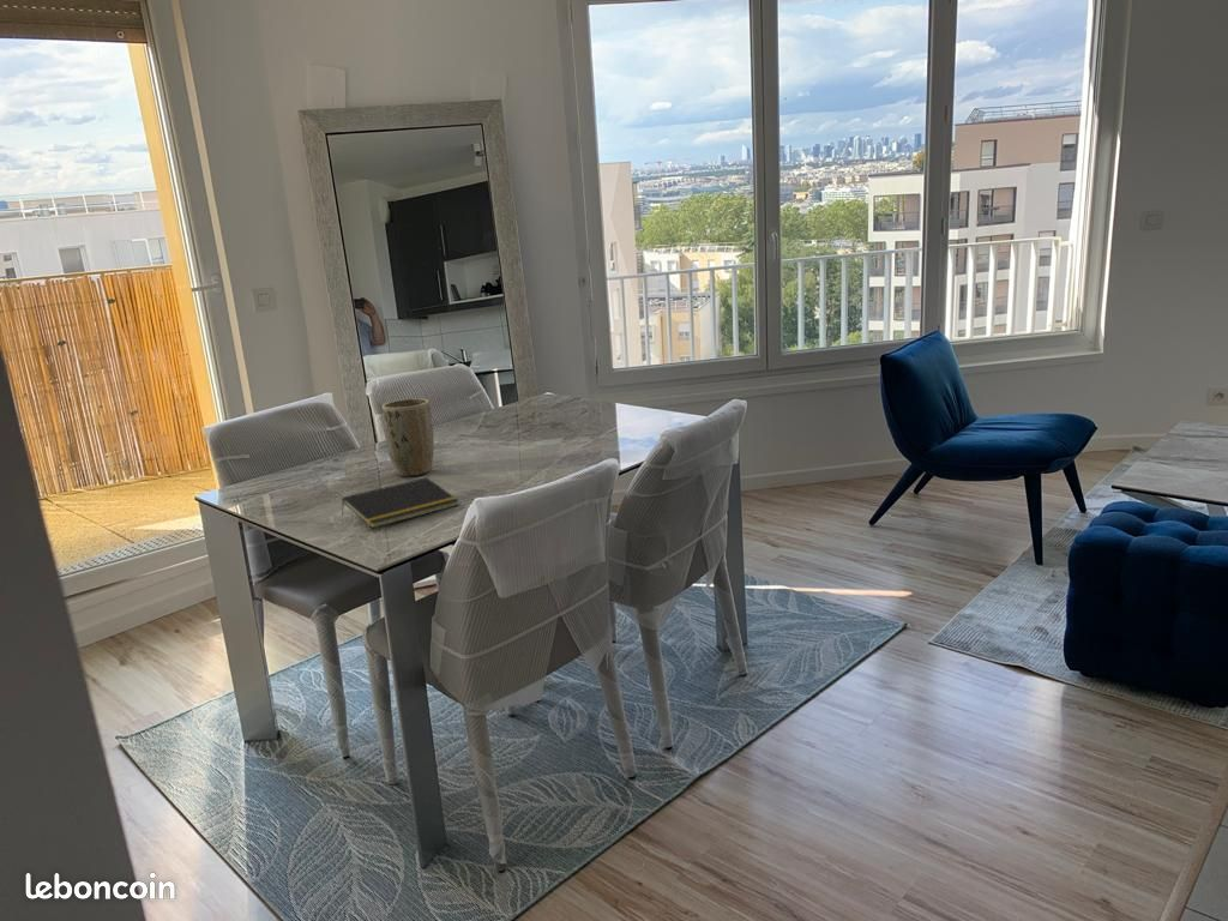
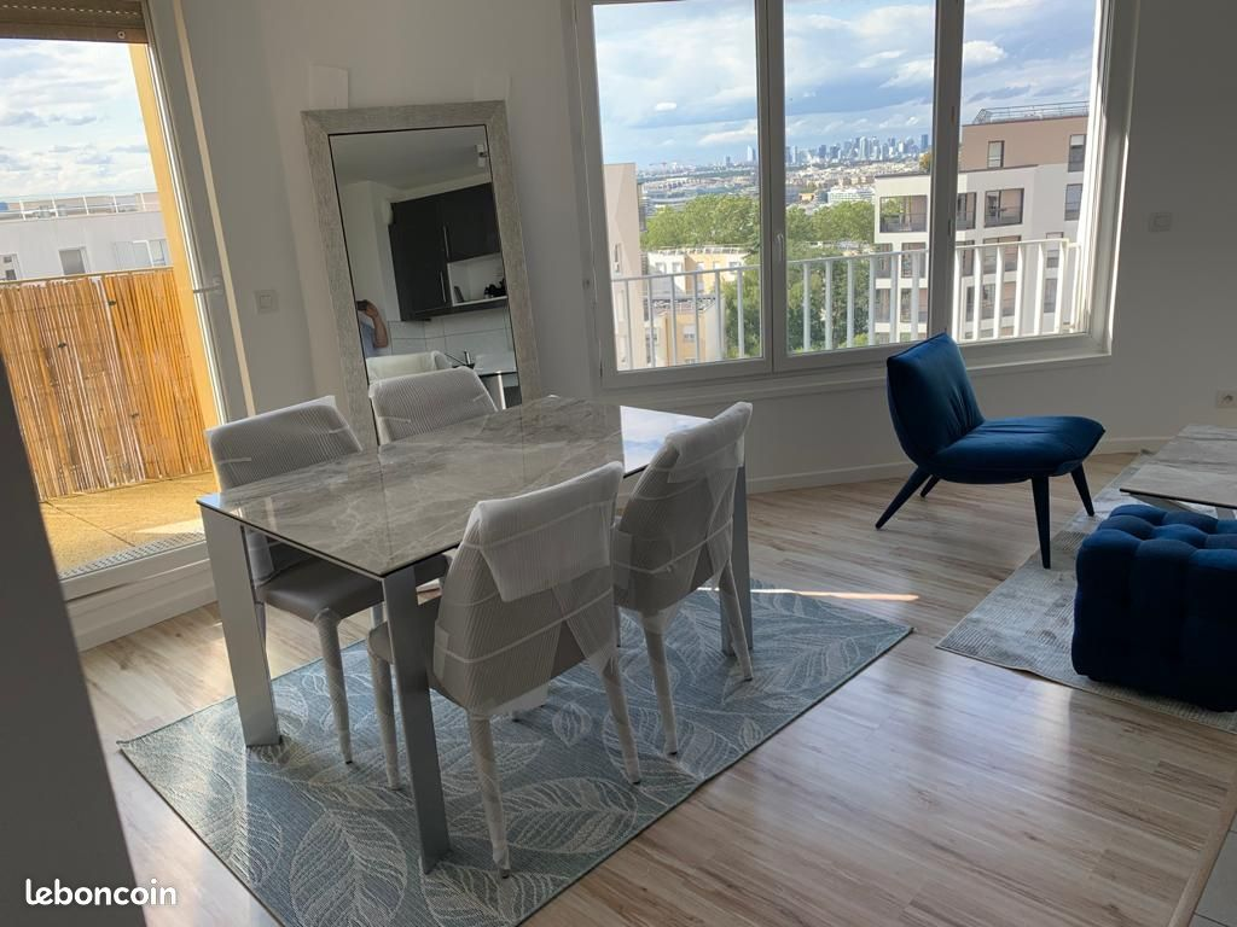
- plant pot [381,397,435,477]
- notepad [341,476,460,530]
